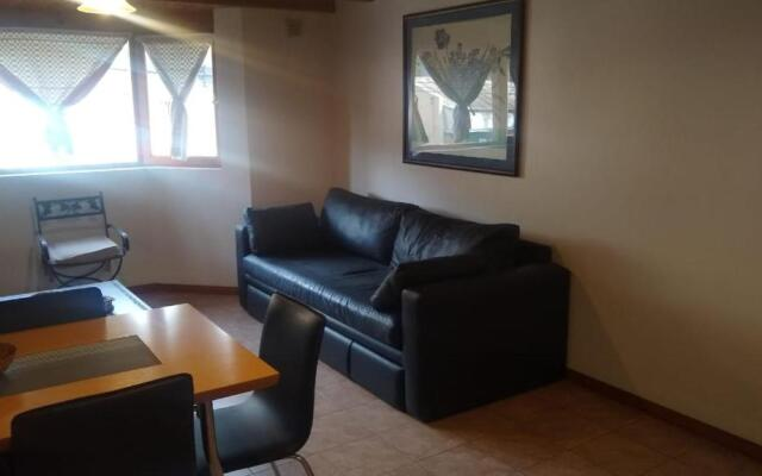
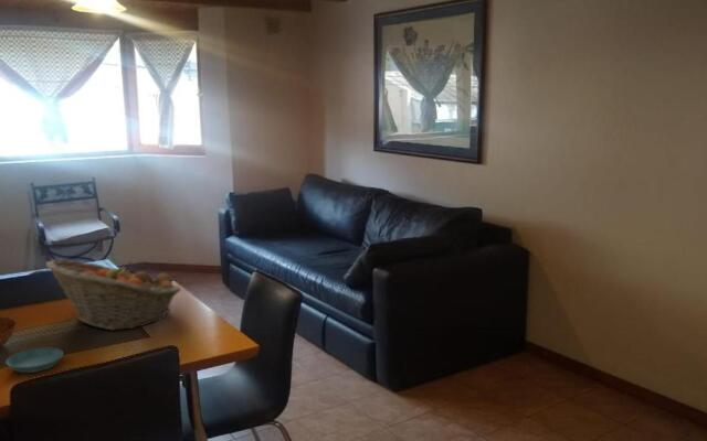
+ fruit basket [45,258,182,331]
+ saucer [6,347,64,374]
